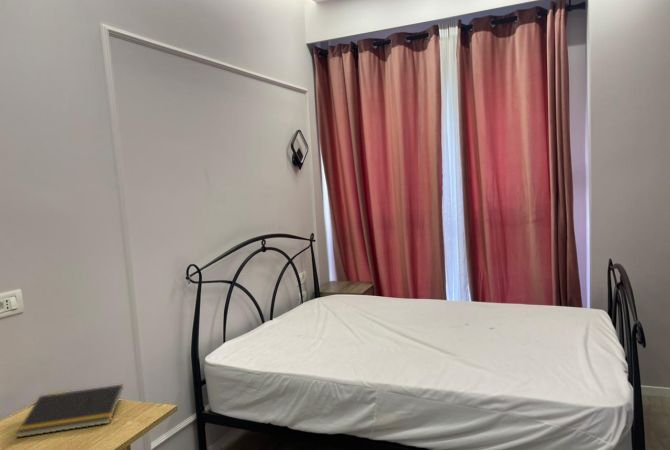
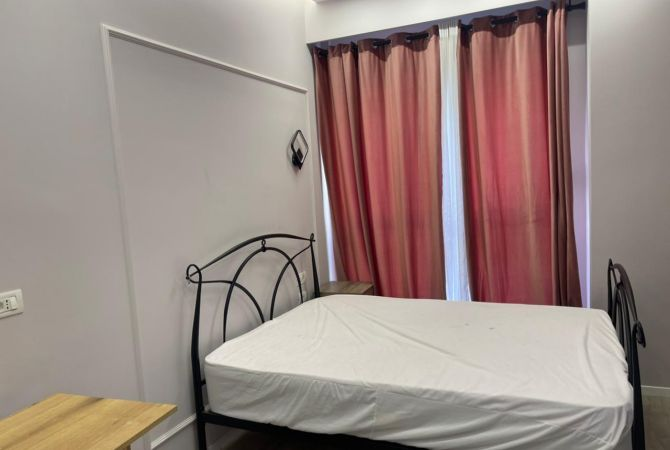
- notepad [15,384,124,438]
